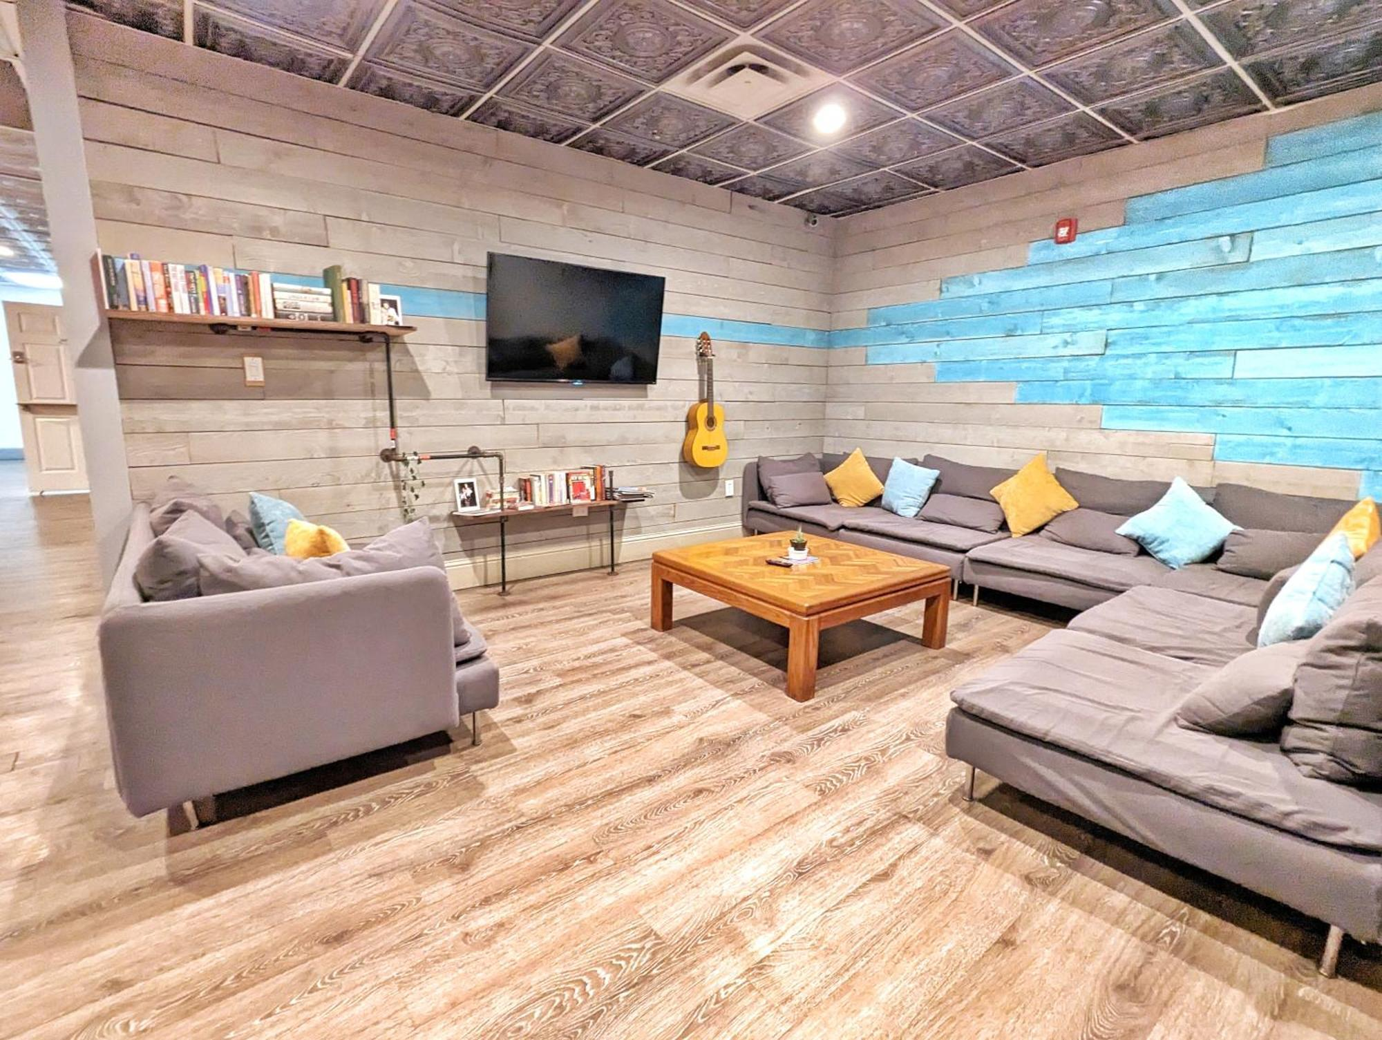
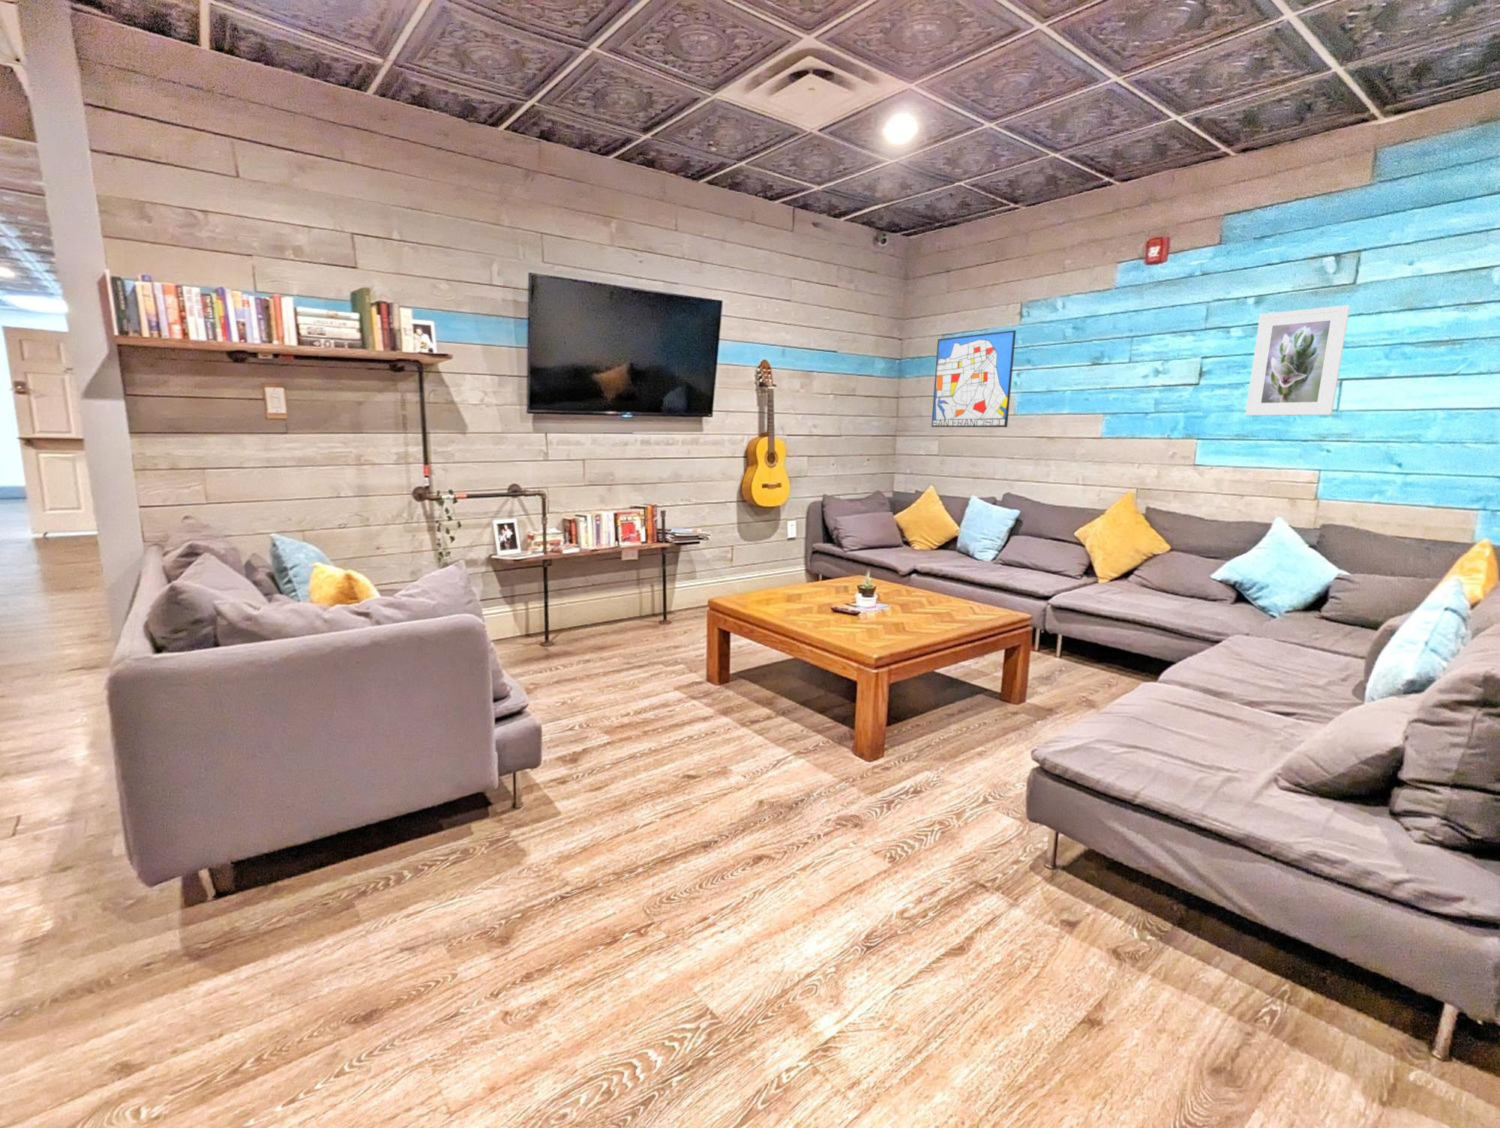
+ wall art [931,329,1016,428]
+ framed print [1245,305,1351,416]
